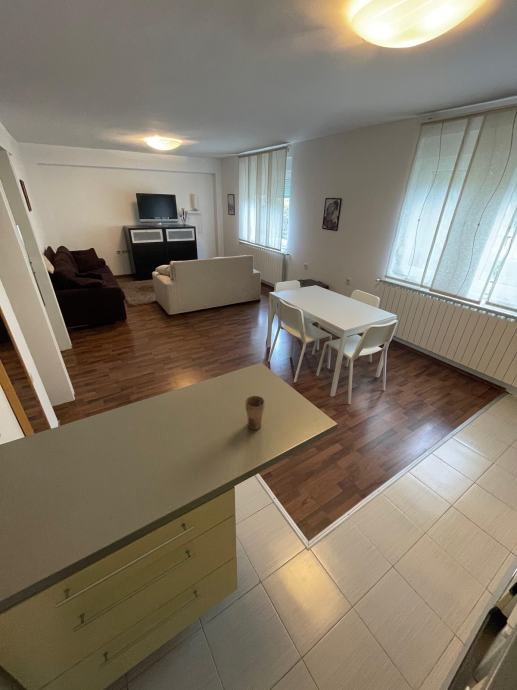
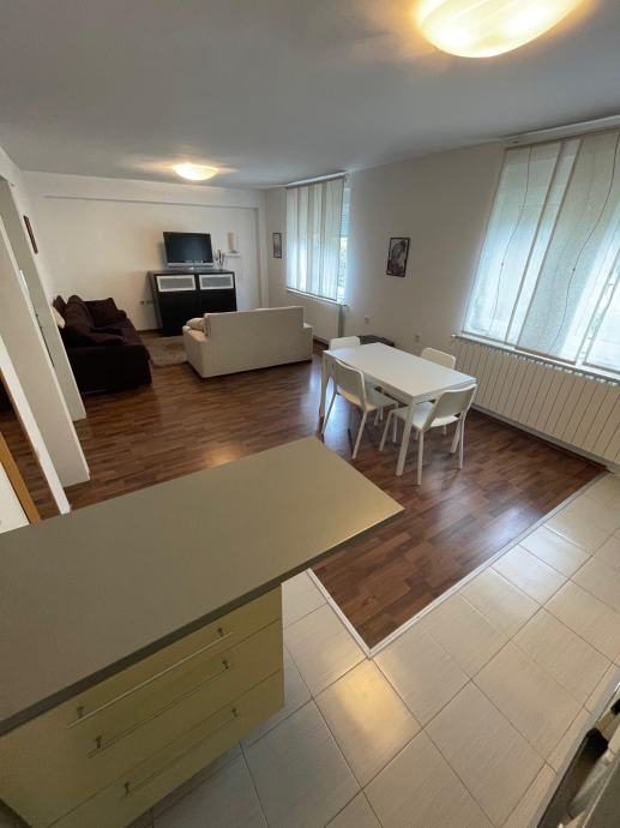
- cup [245,395,266,430]
